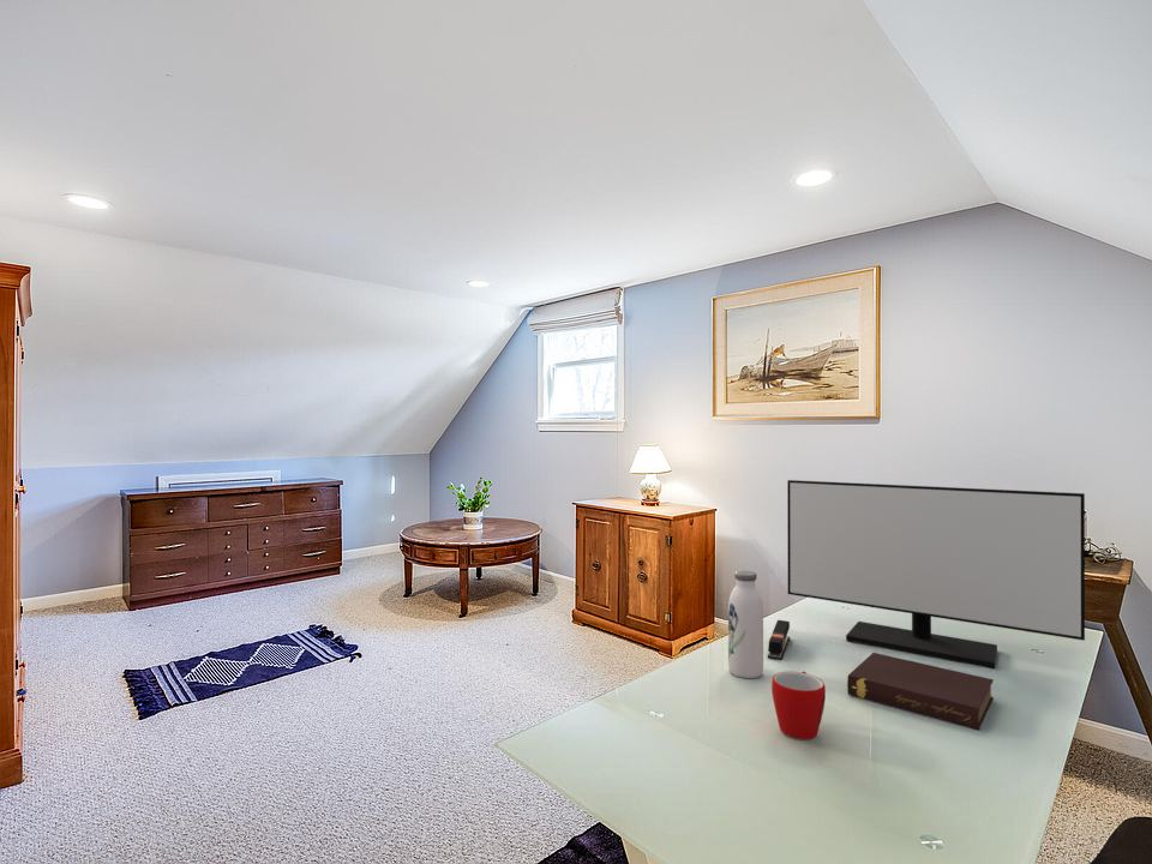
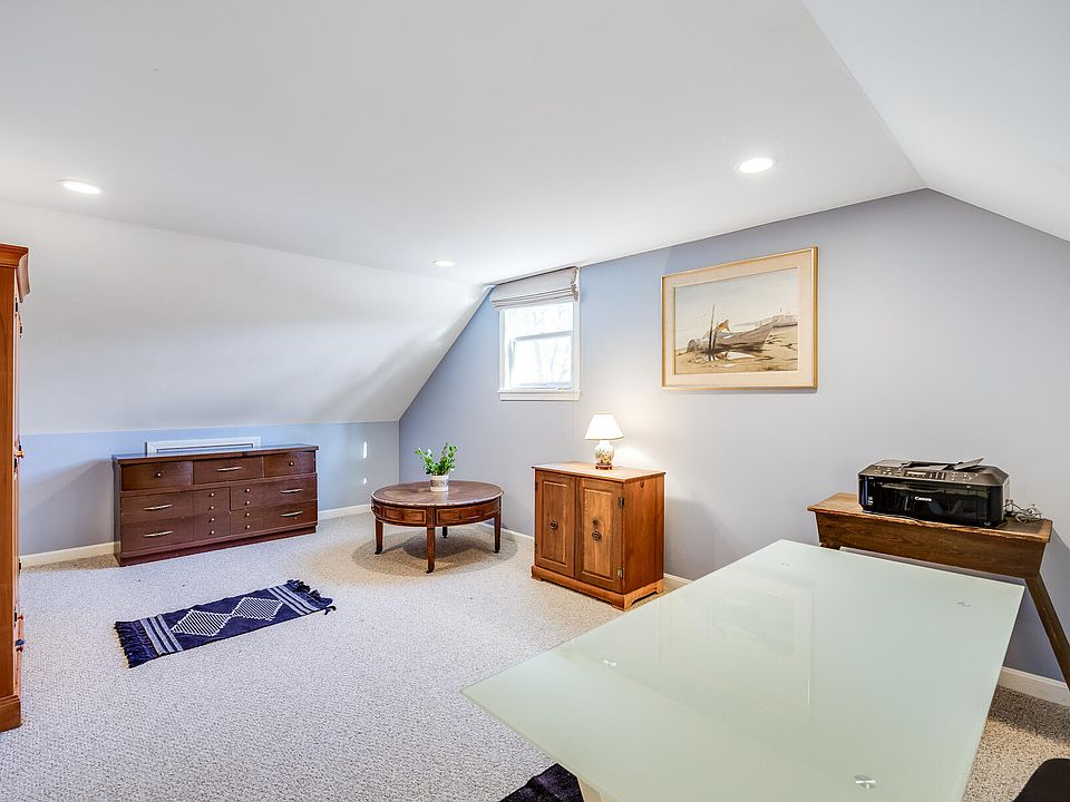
- stapler [767,619,791,661]
- book [846,652,995,731]
- water bottle [727,569,764,679]
- monitor [786,479,1086,670]
- mug [770,671,827,740]
